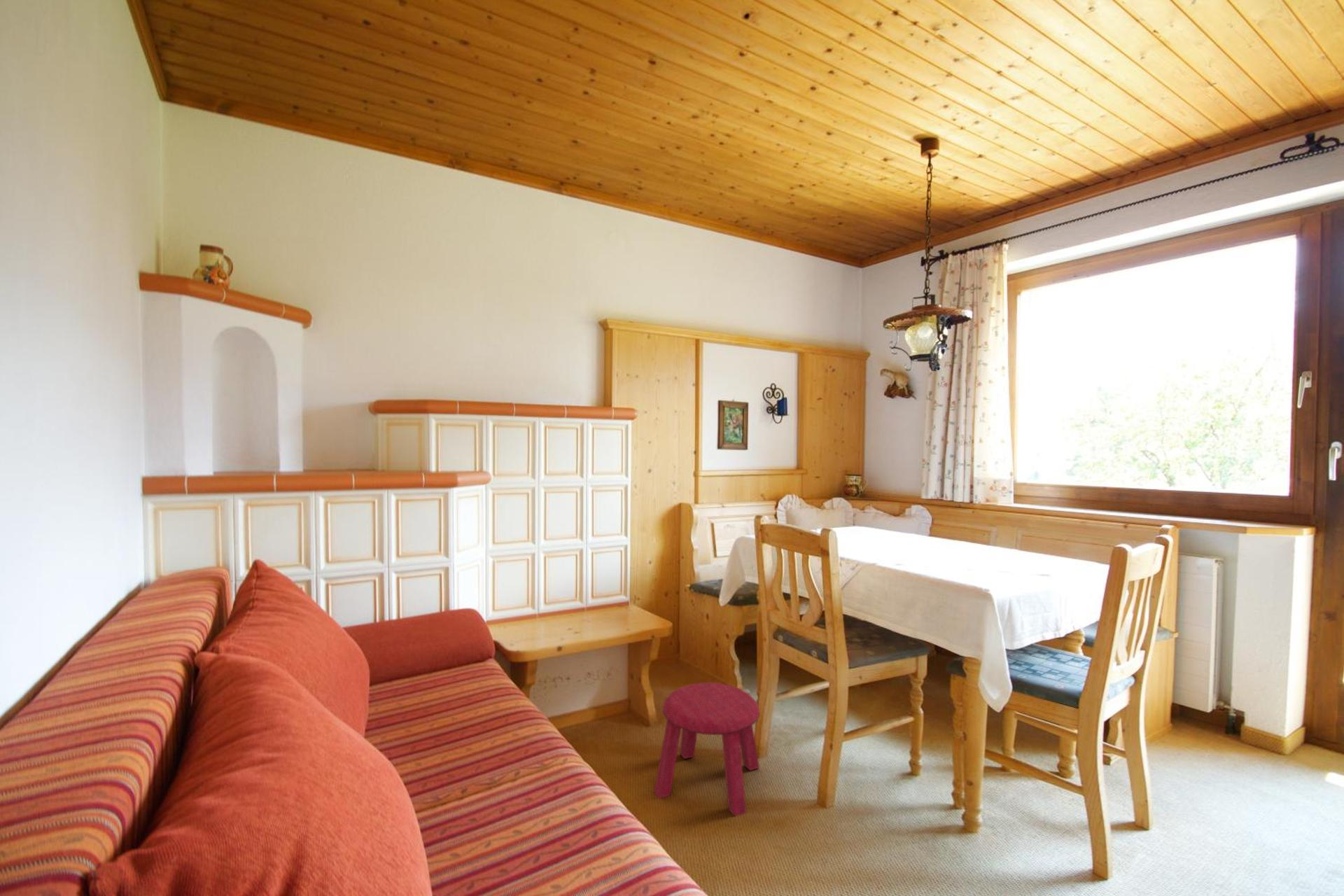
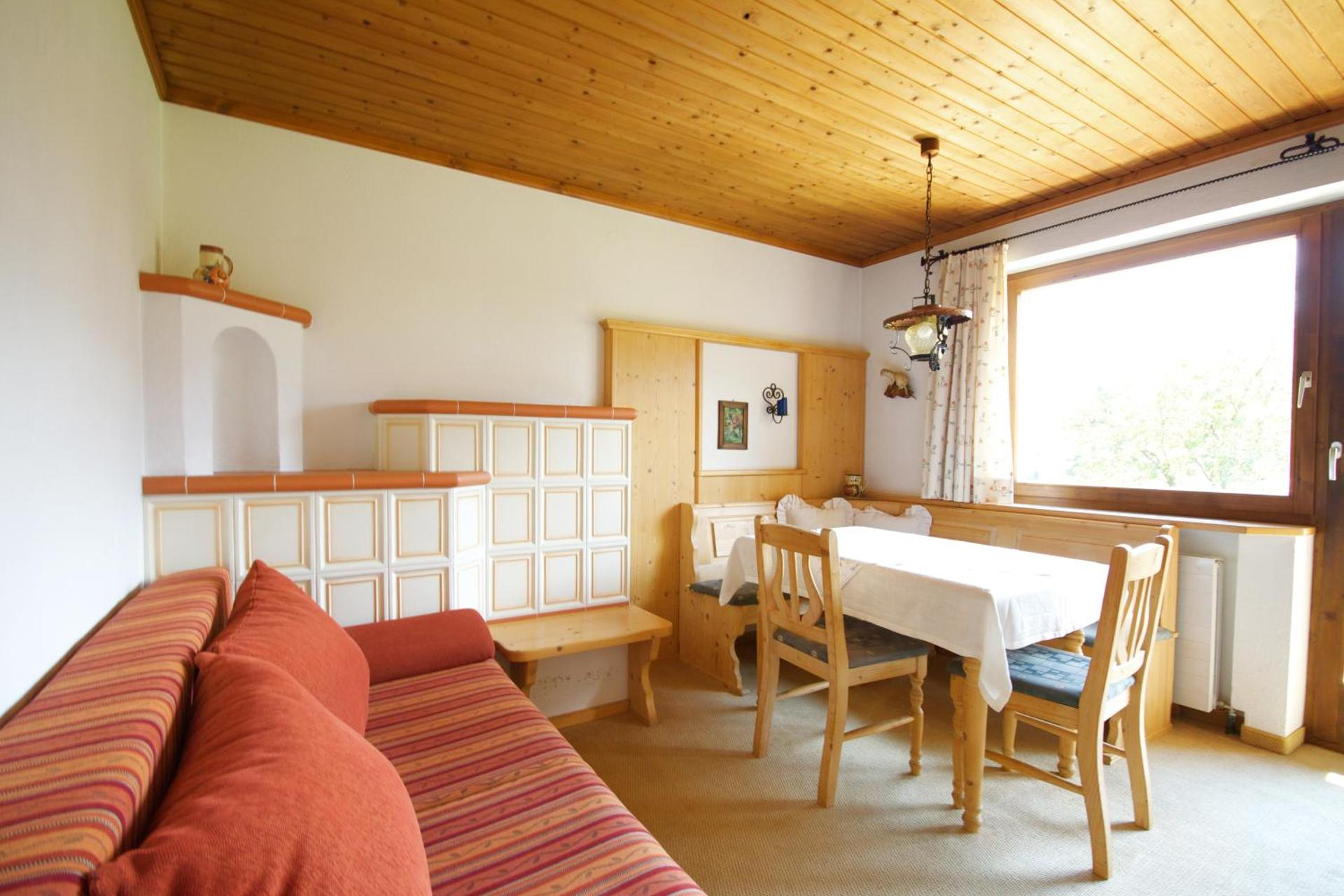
- stool [653,682,761,817]
